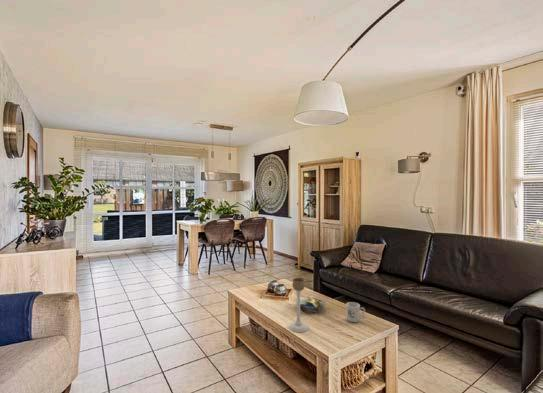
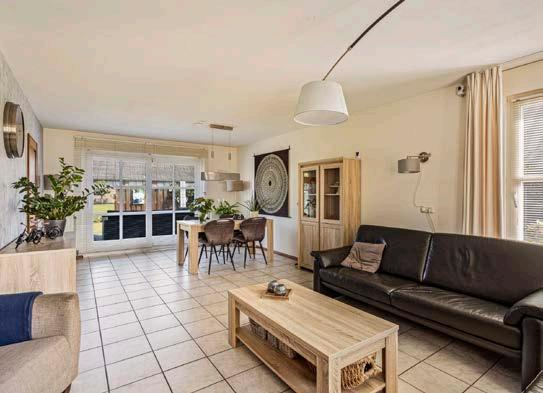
- candle holder [288,277,309,333]
- decorative bowl [295,295,328,314]
- mug [345,301,366,323]
